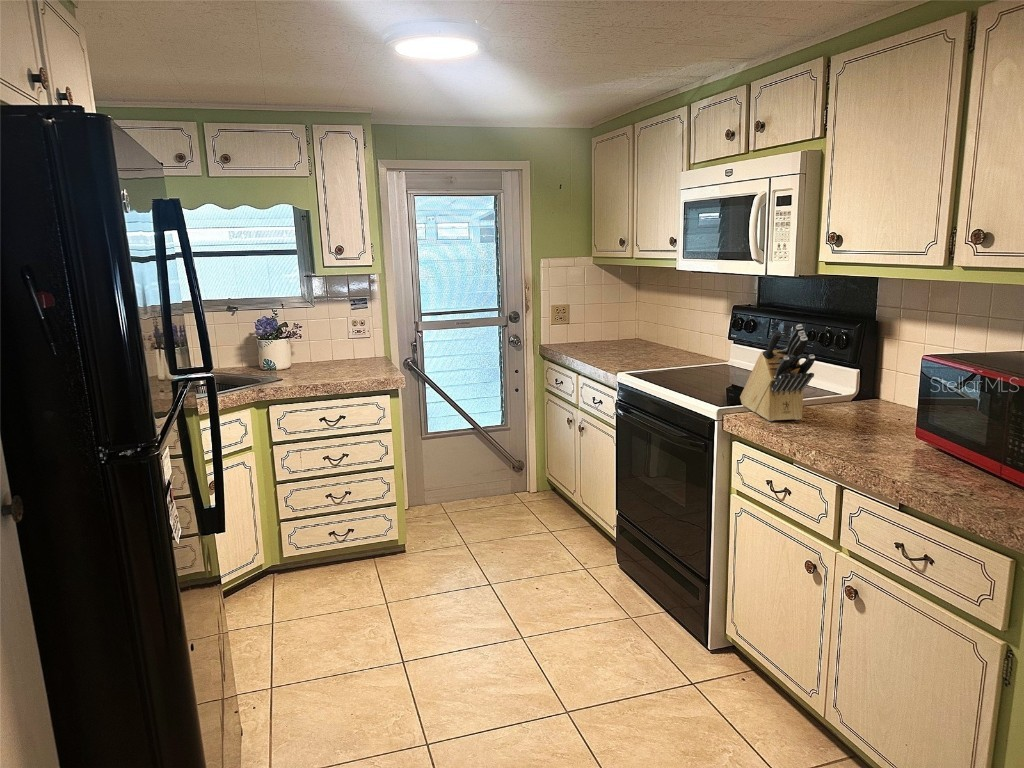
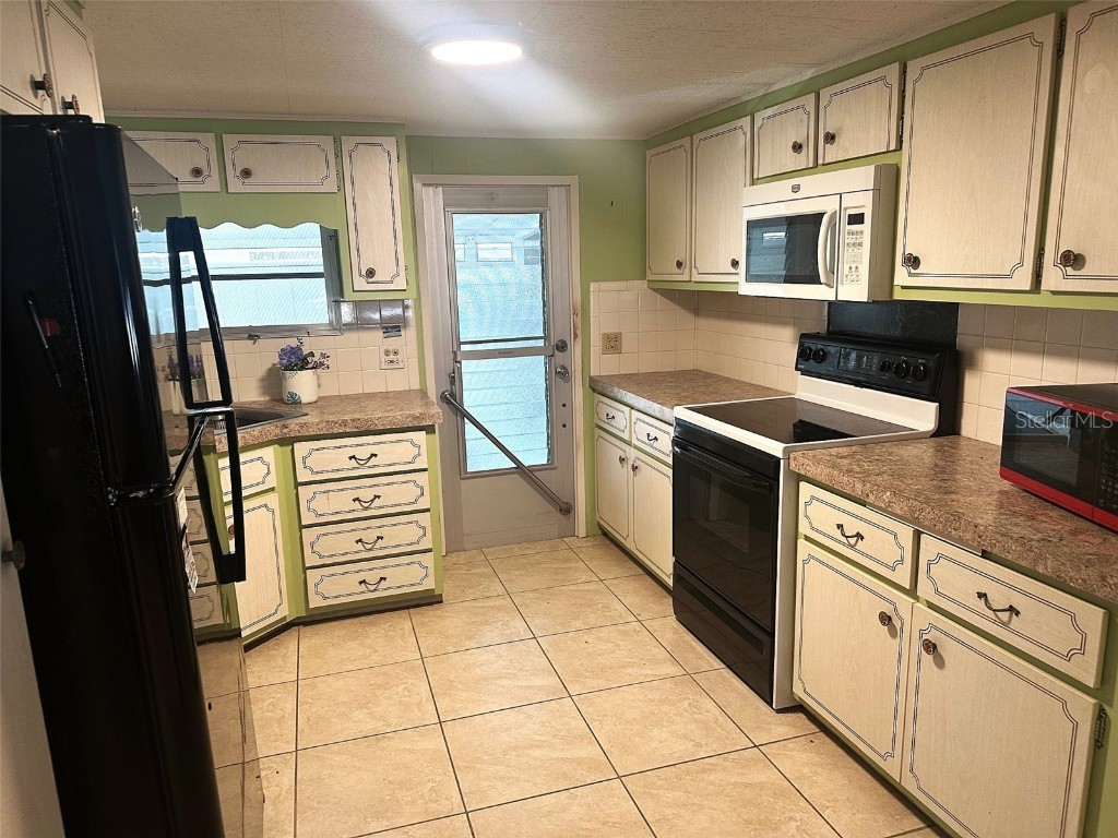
- knife block [739,323,816,422]
